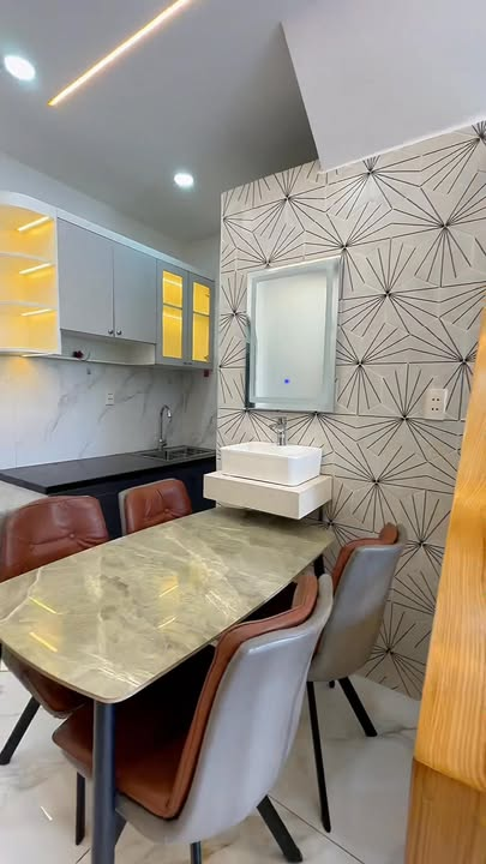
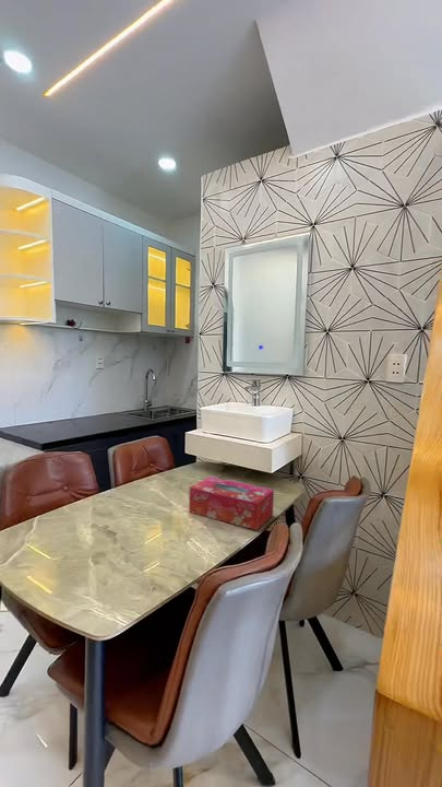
+ tissue box [188,475,275,531]
